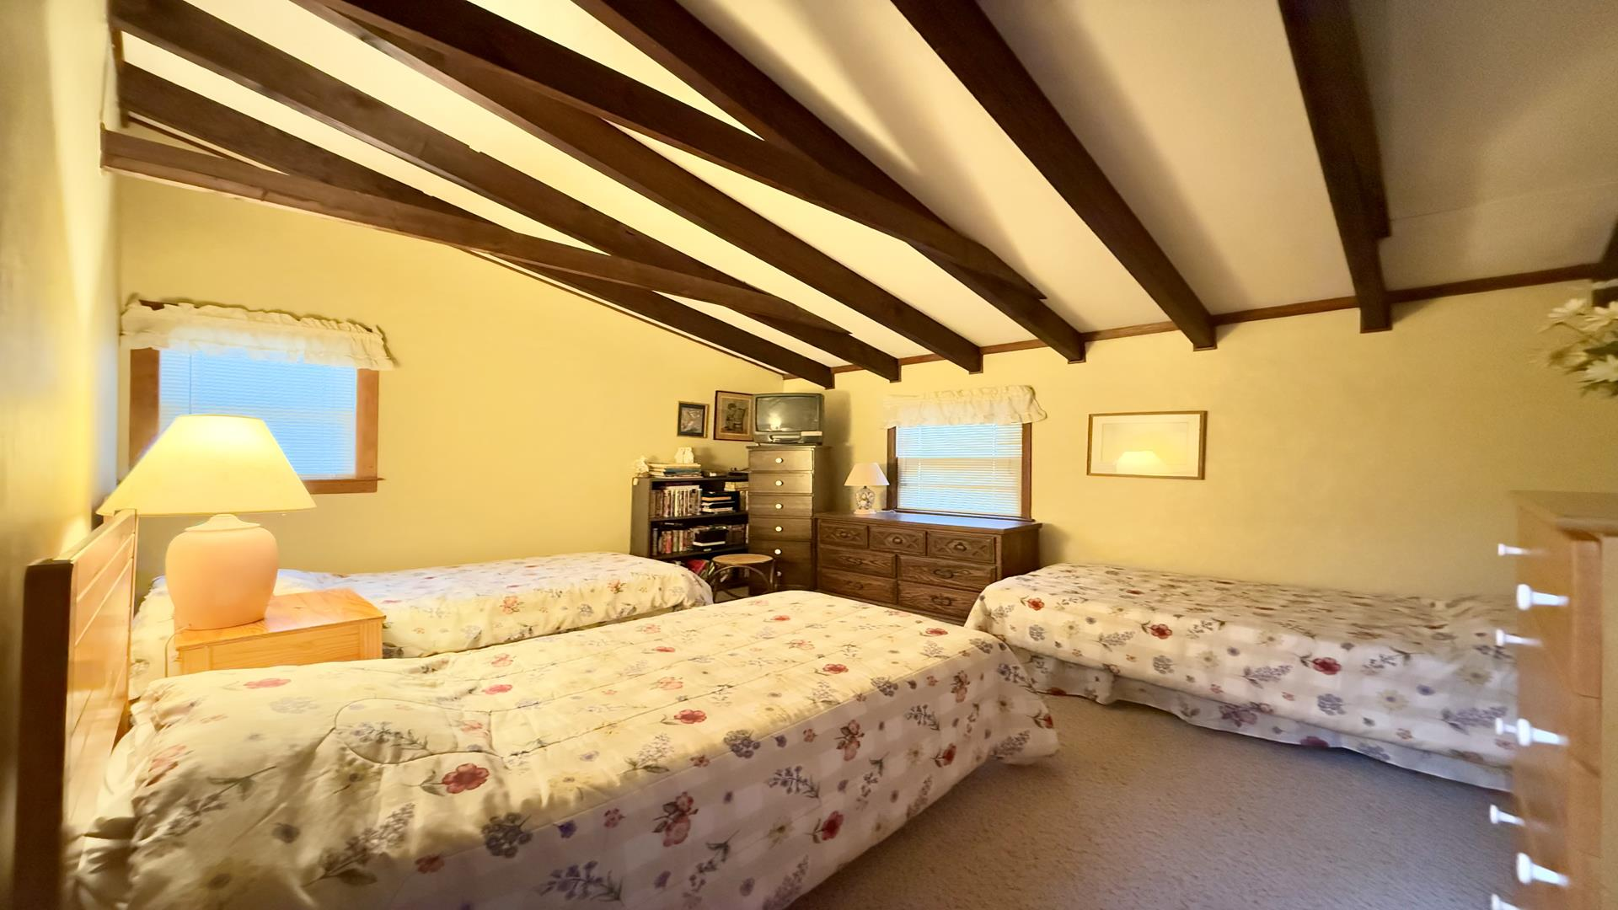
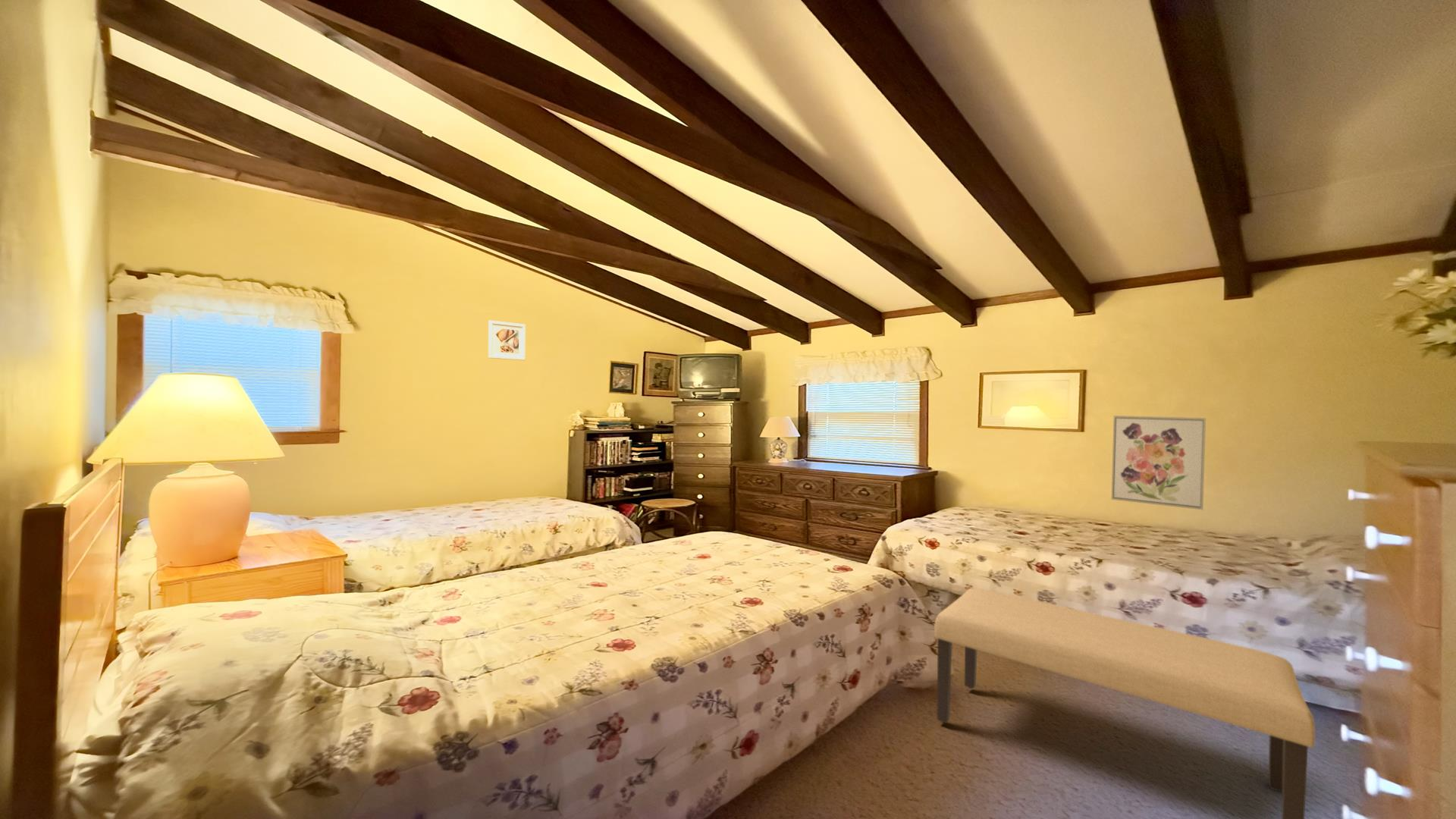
+ bench [934,588,1316,819]
+ wall art [1111,415,1207,510]
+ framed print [488,320,526,361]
